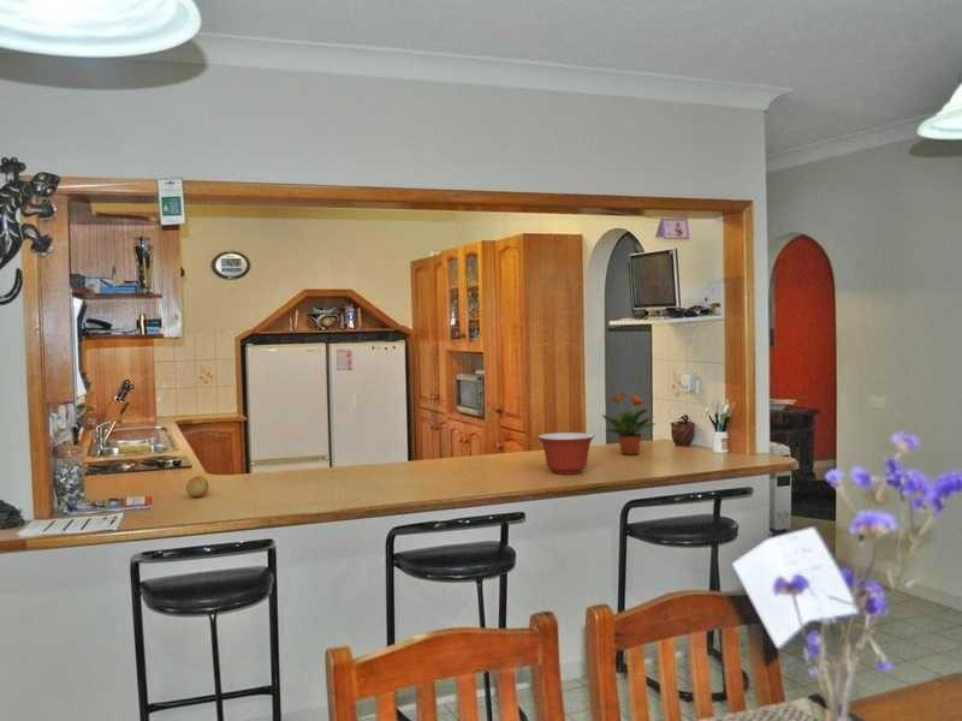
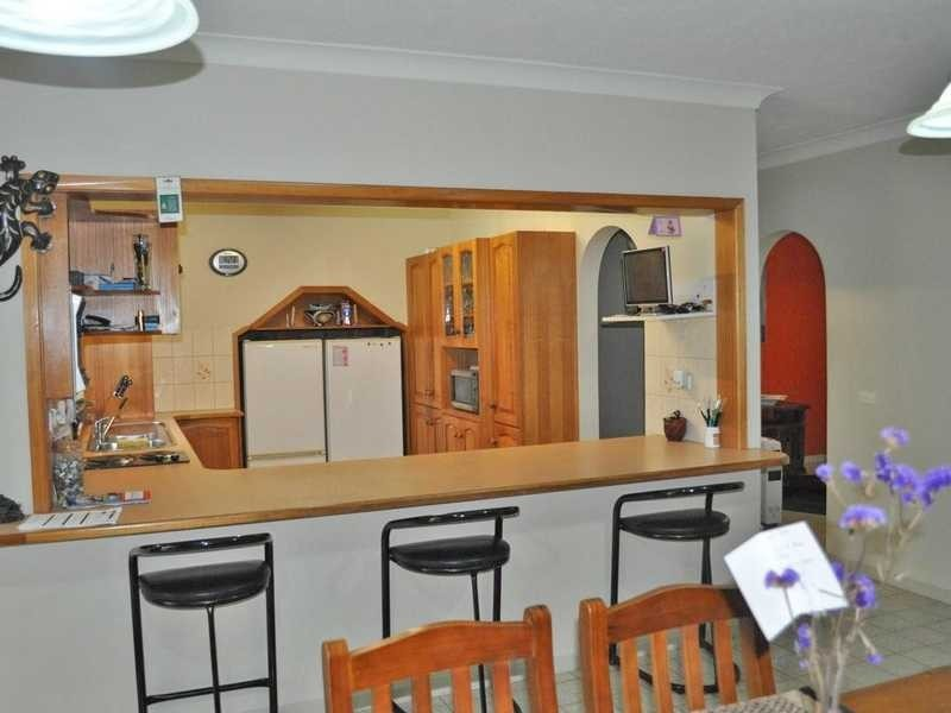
- mixing bowl [536,431,595,475]
- potted plant [600,392,658,457]
- fruit [185,475,209,499]
